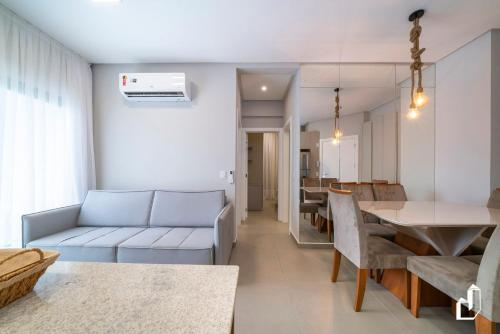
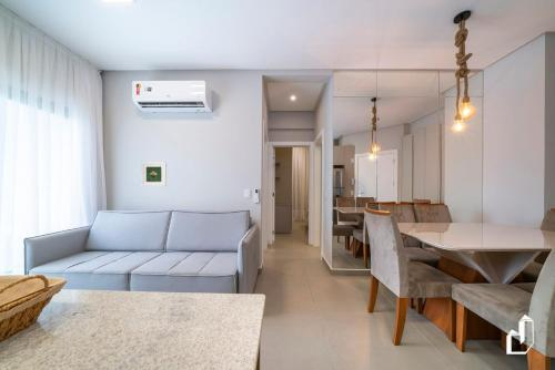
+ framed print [140,161,168,187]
